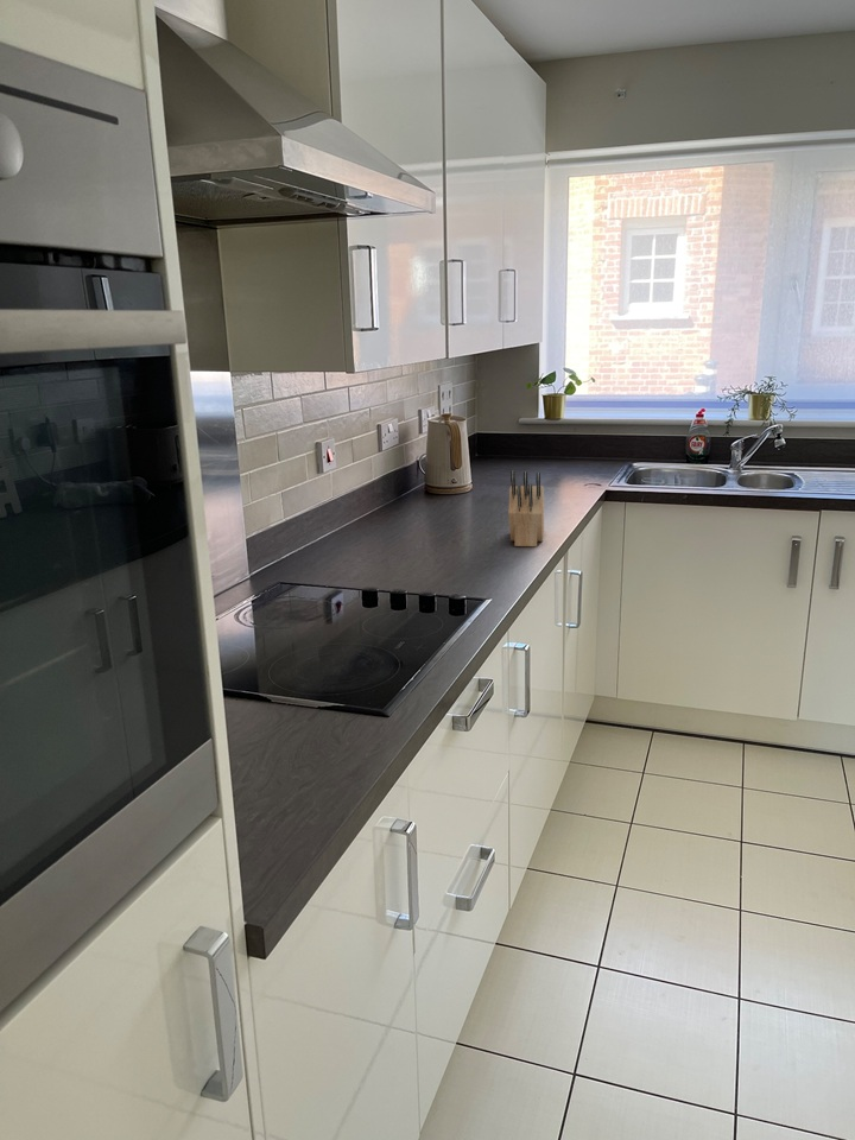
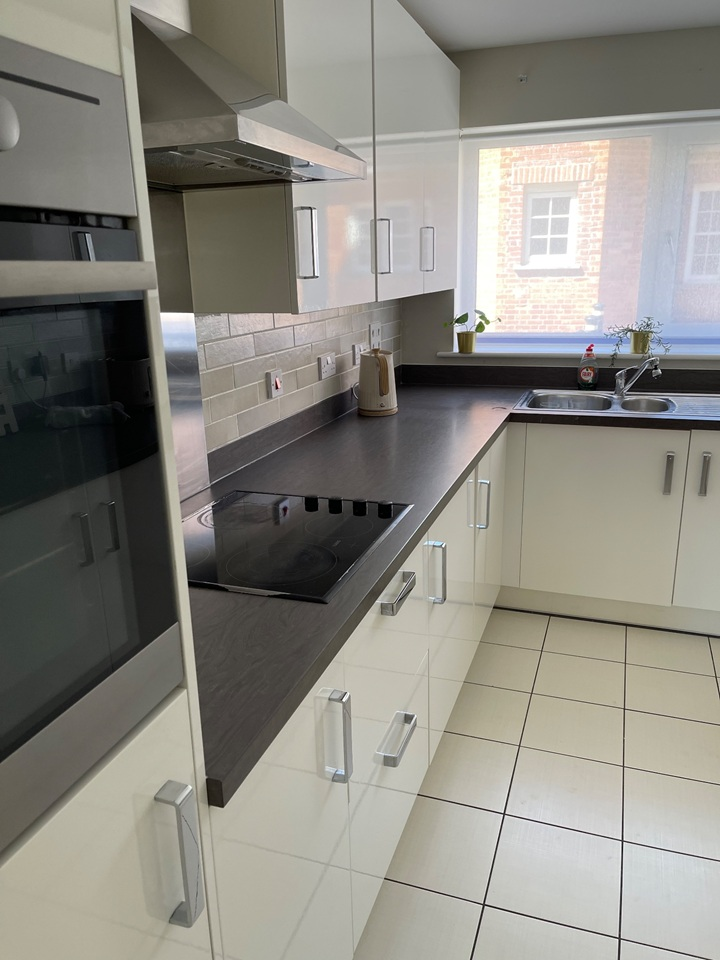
- knife block [507,469,545,547]
